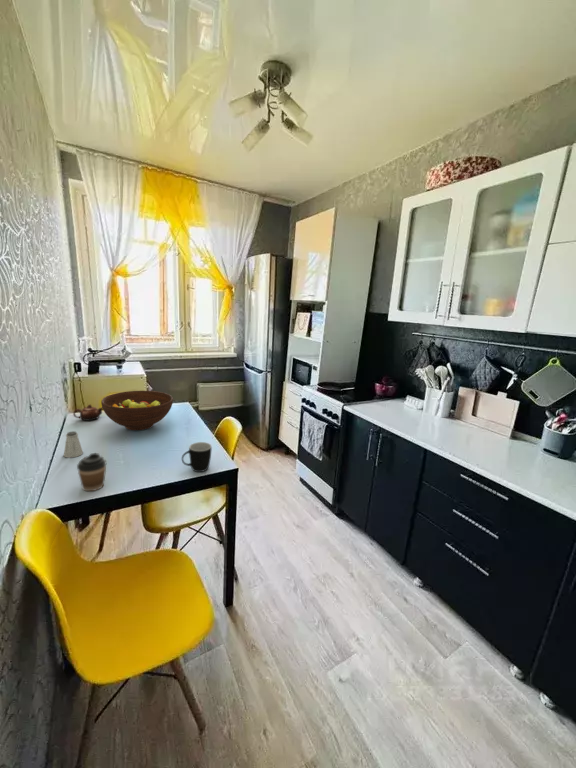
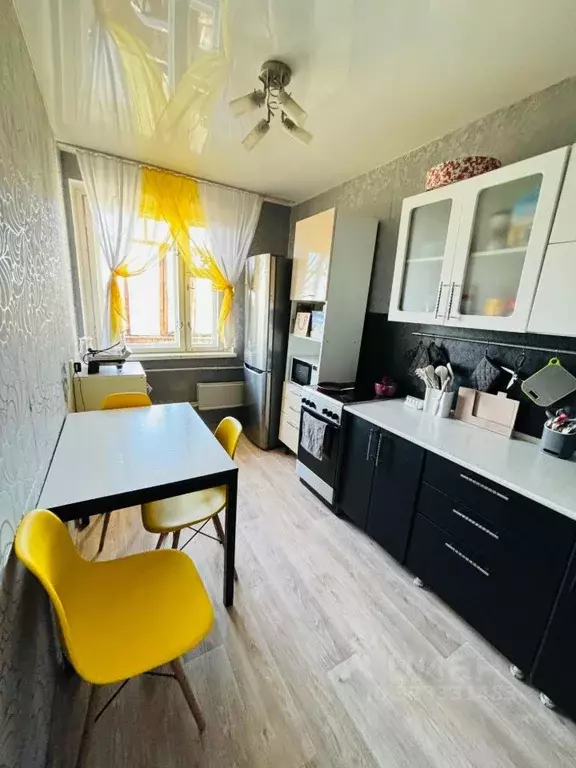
- fruit bowl [100,390,174,431]
- mug [181,441,213,473]
- teapot [72,403,103,422]
- coffee cup [76,452,107,492]
- saltshaker [63,430,84,459]
